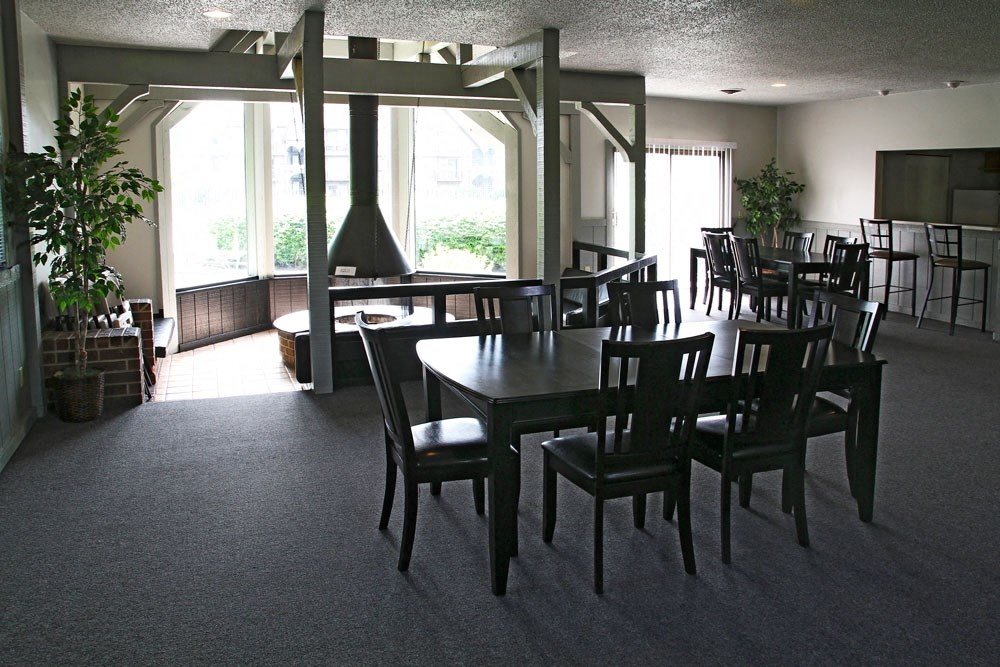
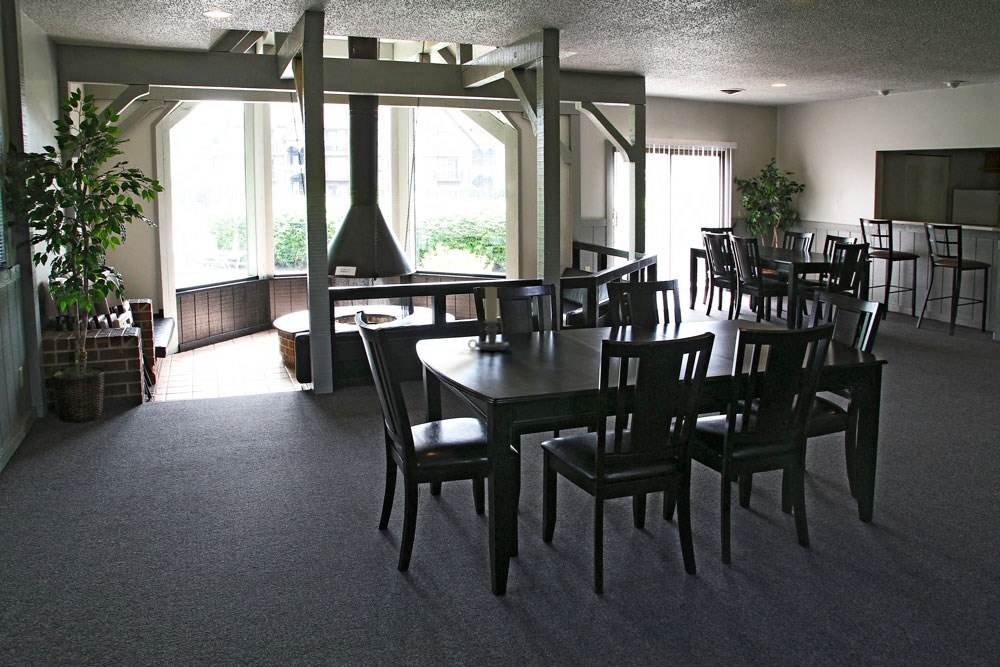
+ candle holder [467,286,510,352]
